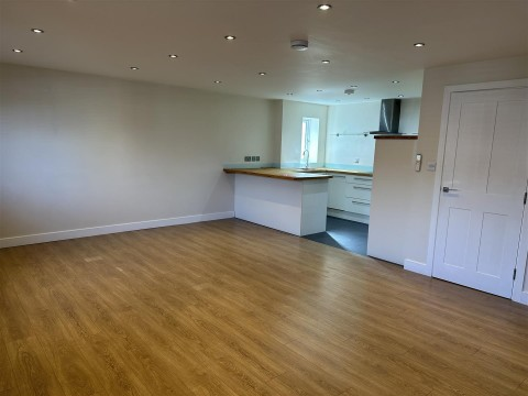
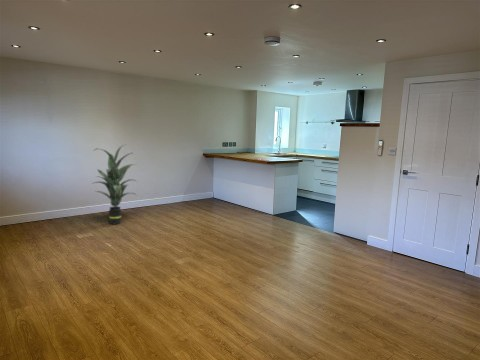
+ indoor plant [90,143,140,225]
